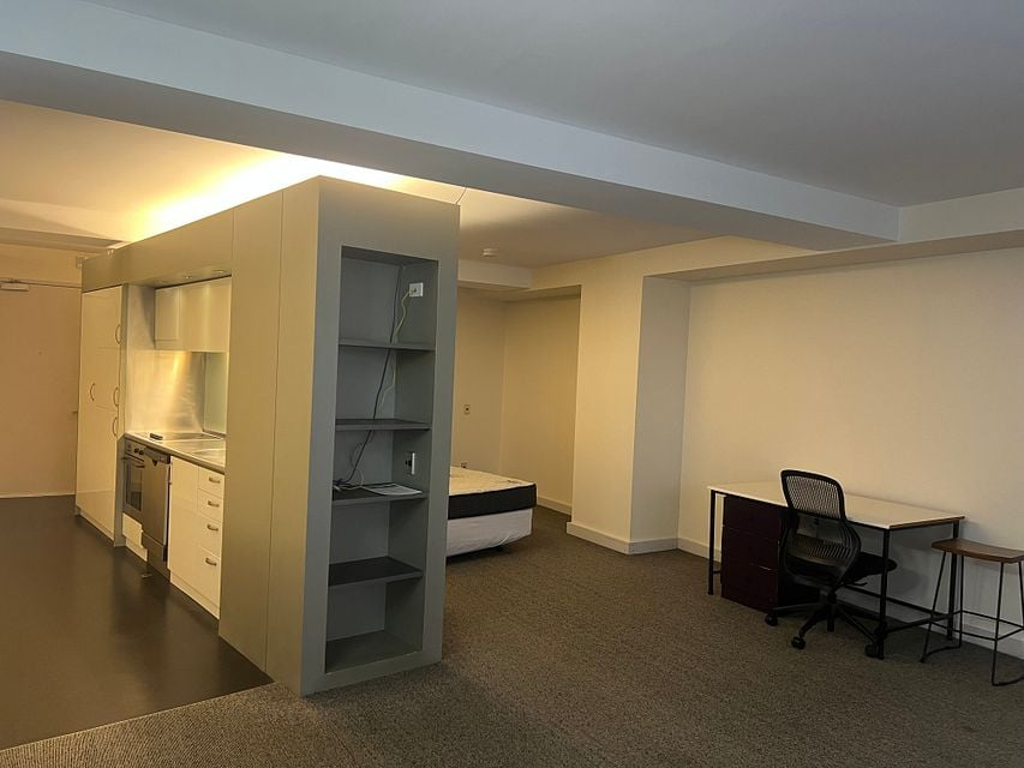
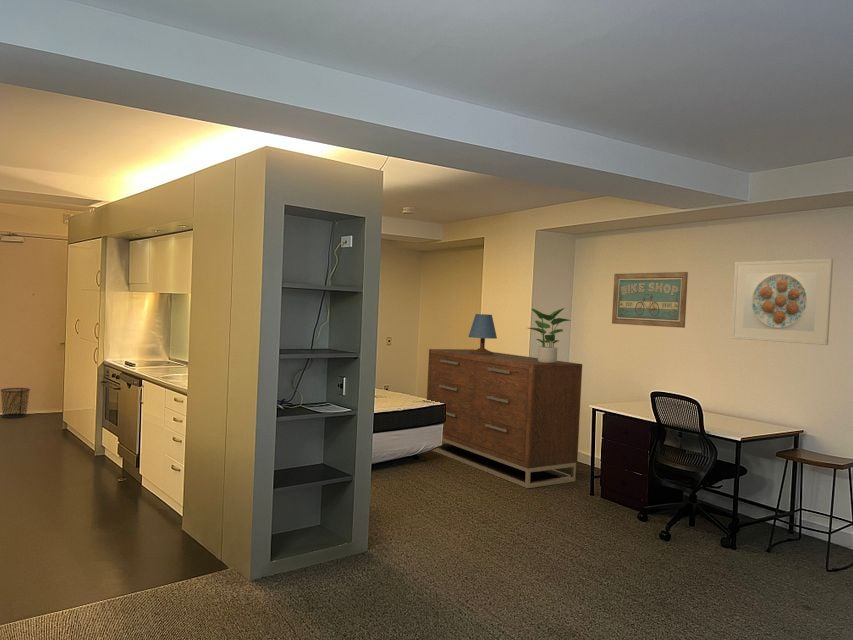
+ potted plant [528,307,571,364]
+ wall art [611,271,689,329]
+ waste bin [0,387,31,419]
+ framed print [730,258,834,346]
+ dresser [426,348,583,489]
+ table lamp [467,313,498,354]
